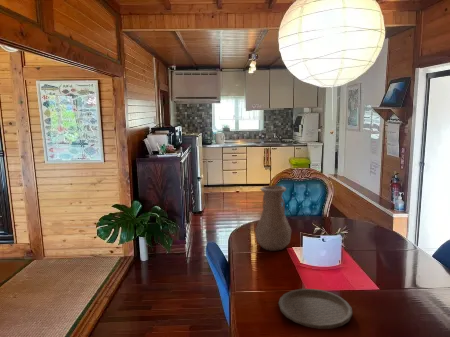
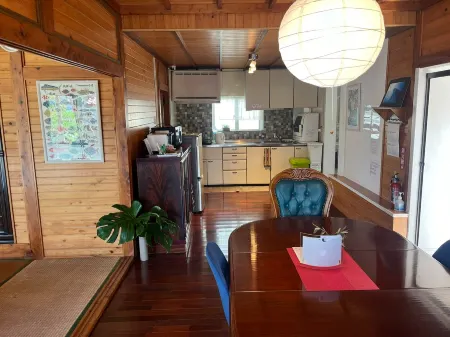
- plate [277,288,353,330]
- vase [254,185,292,252]
